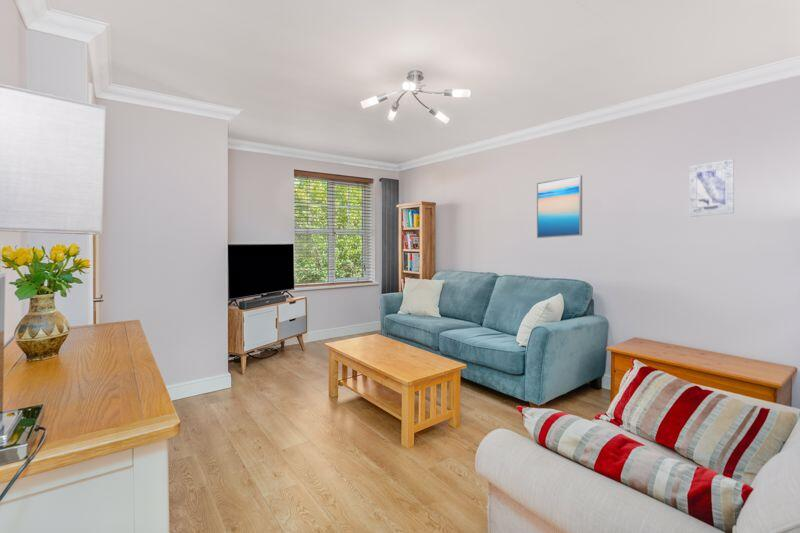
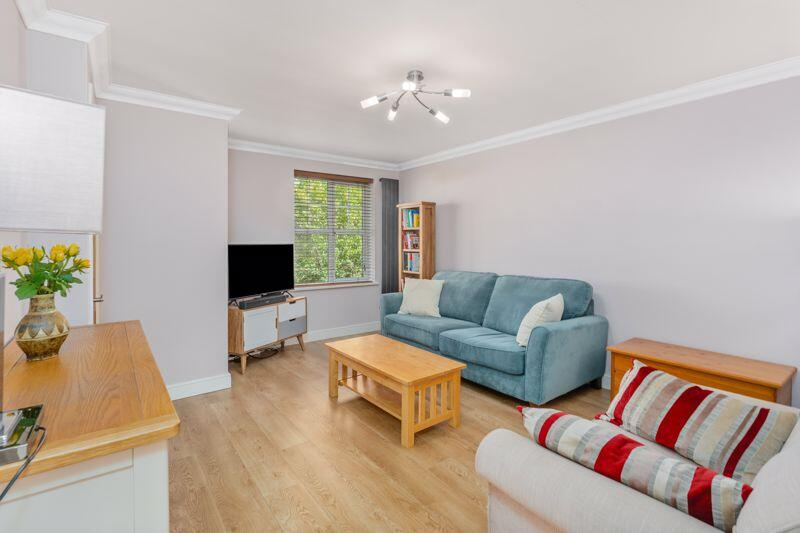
- wall art [536,174,583,239]
- wall art [689,158,735,218]
